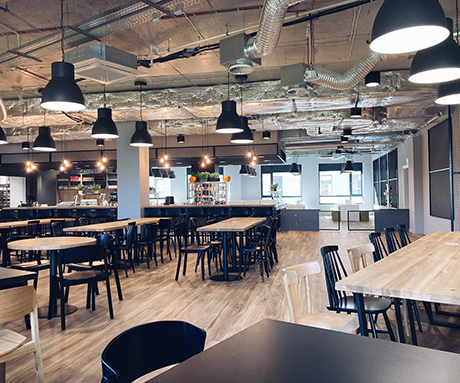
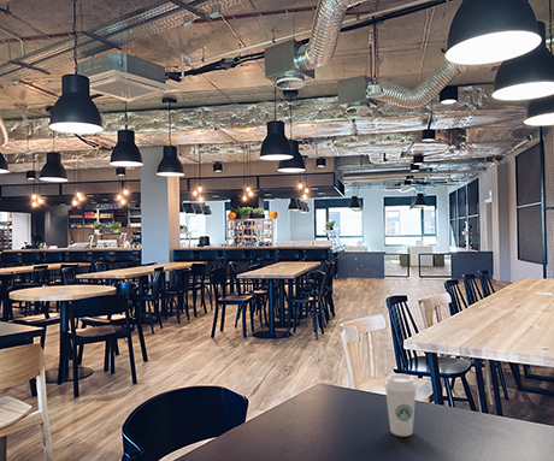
+ coffee cup [383,373,419,437]
